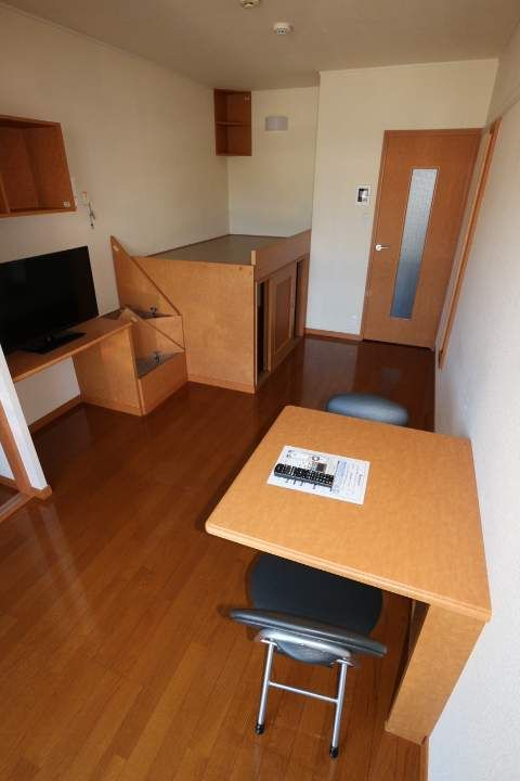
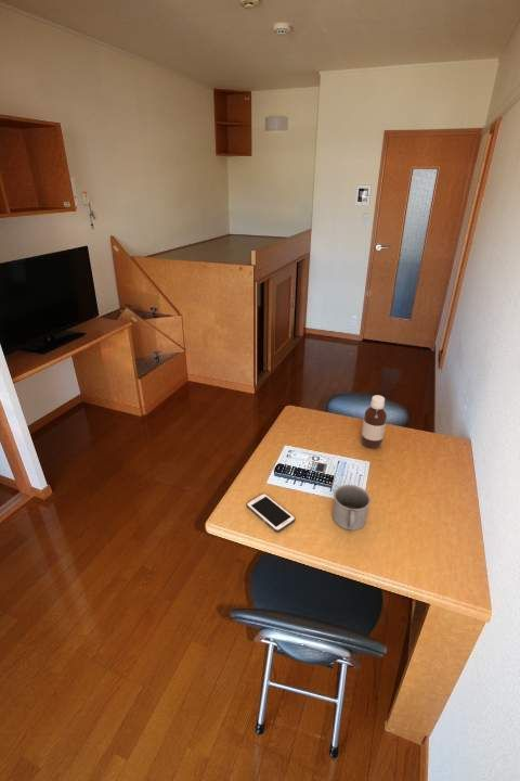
+ mug [332,484,372,532]
+ cell phone [245,492,296,534]
+ bottle [360,394,388,449]
